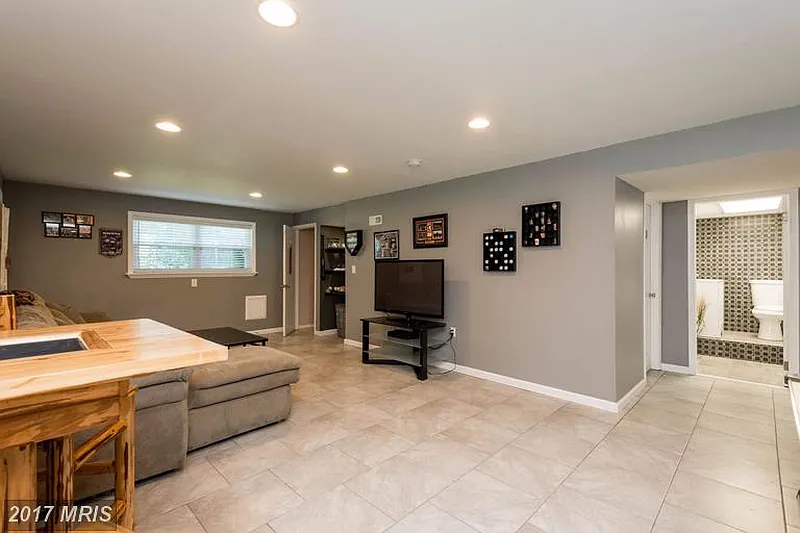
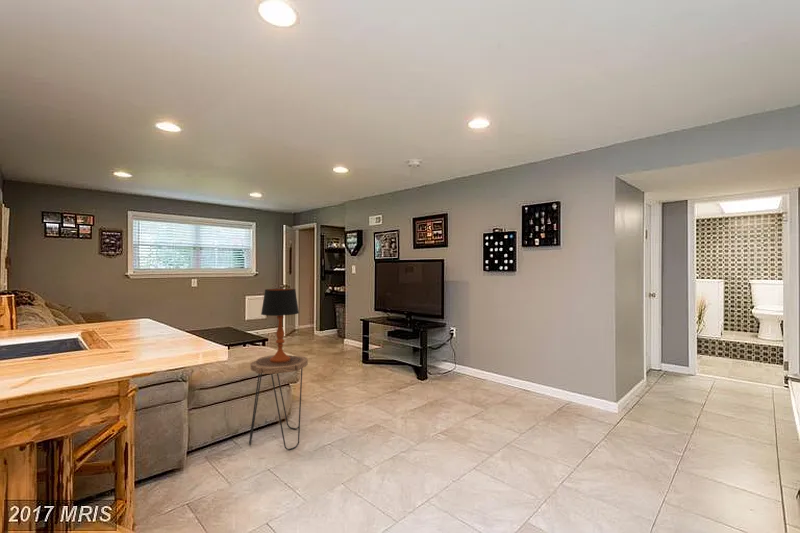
+ table lamp [260,288,300,363]
+ side table [248,354,309,451]
